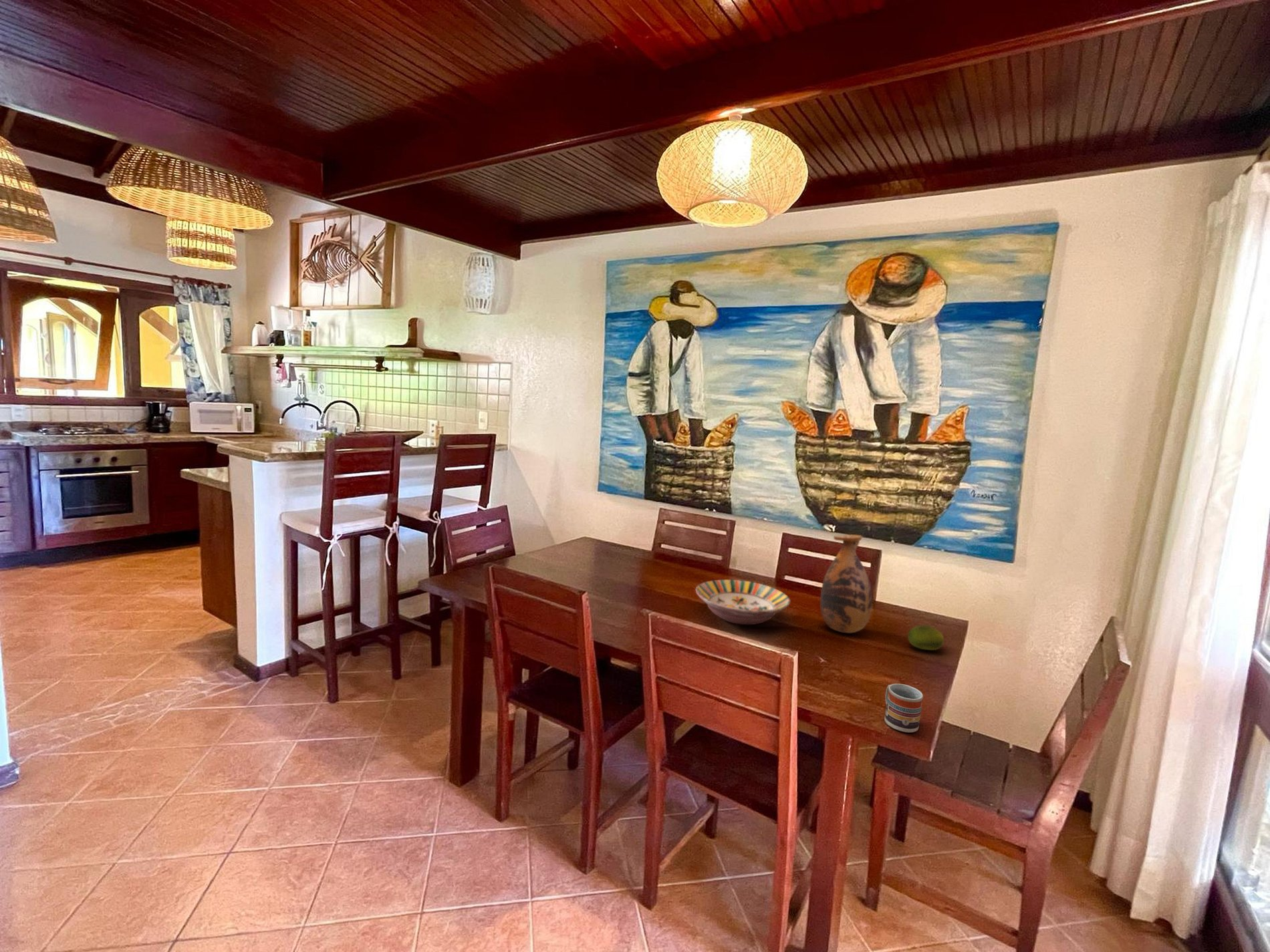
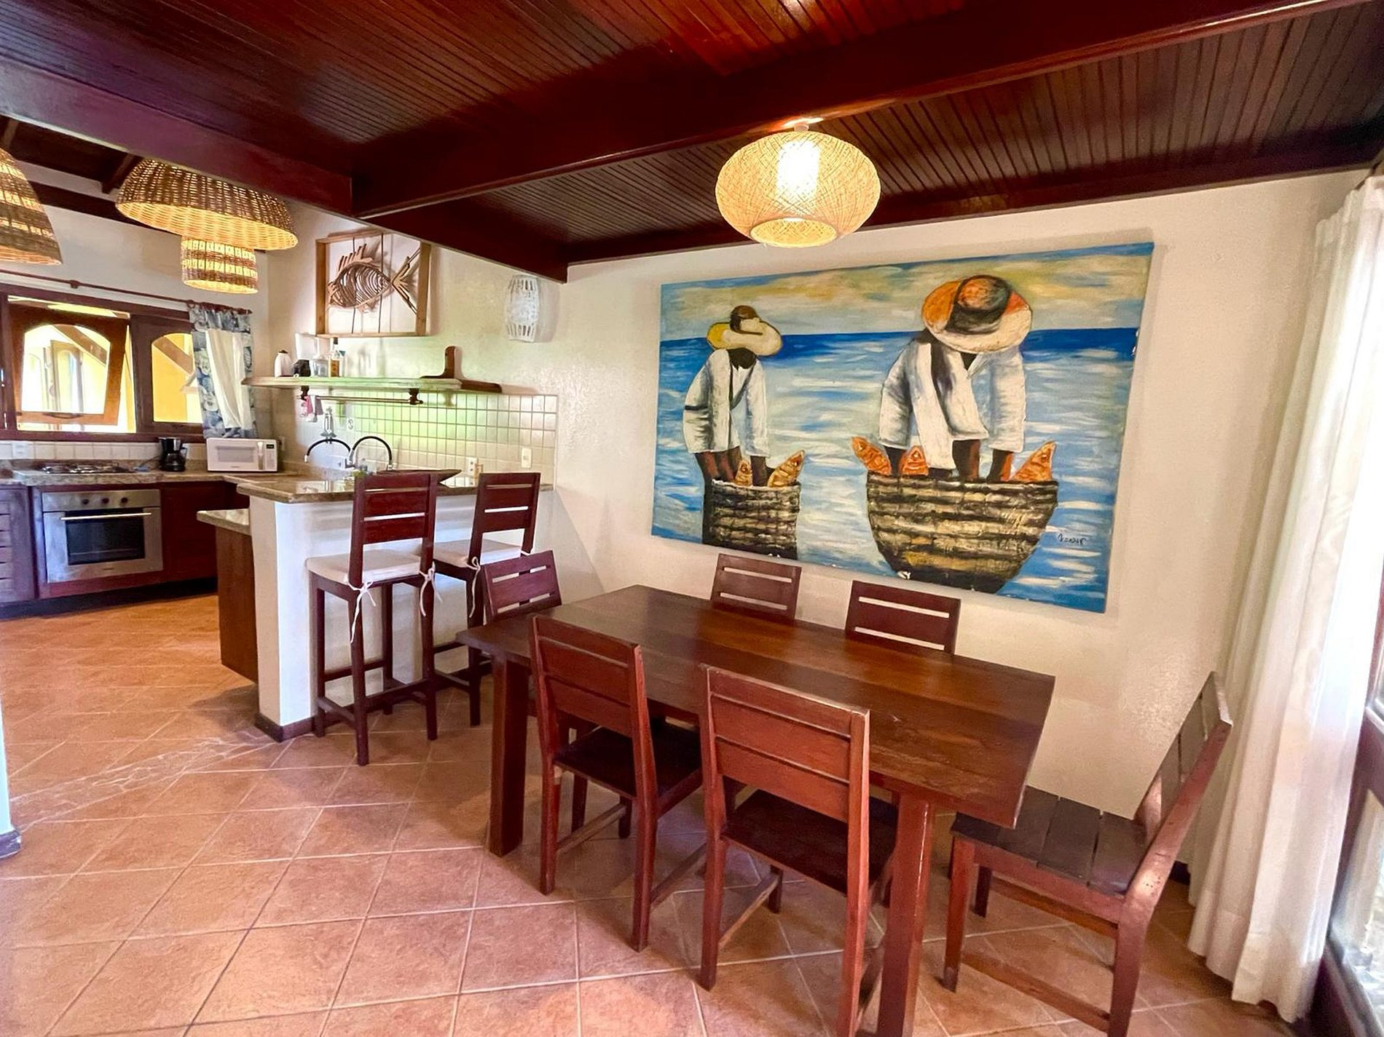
- serving bowl [695,579,791,625]
- cup [884,683,924,734]
- fruit [907,625,944,651]
- vase [819,534,873,633]
